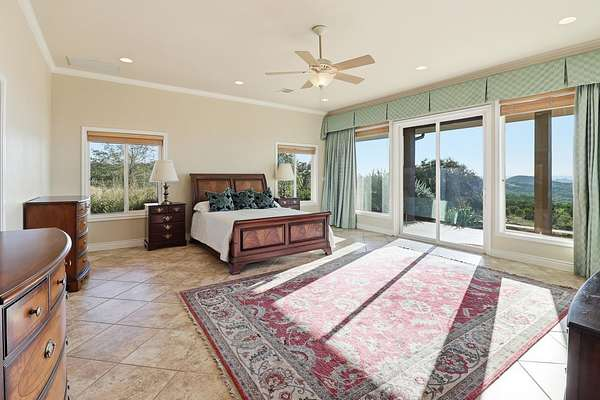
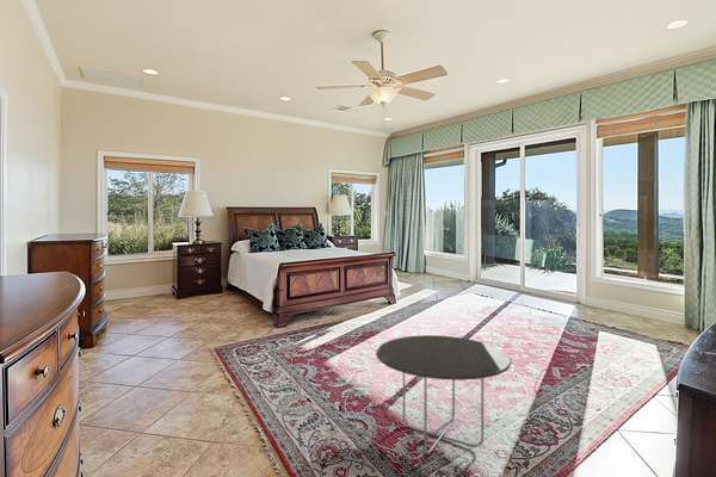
+ side table [375,334,512,456]
